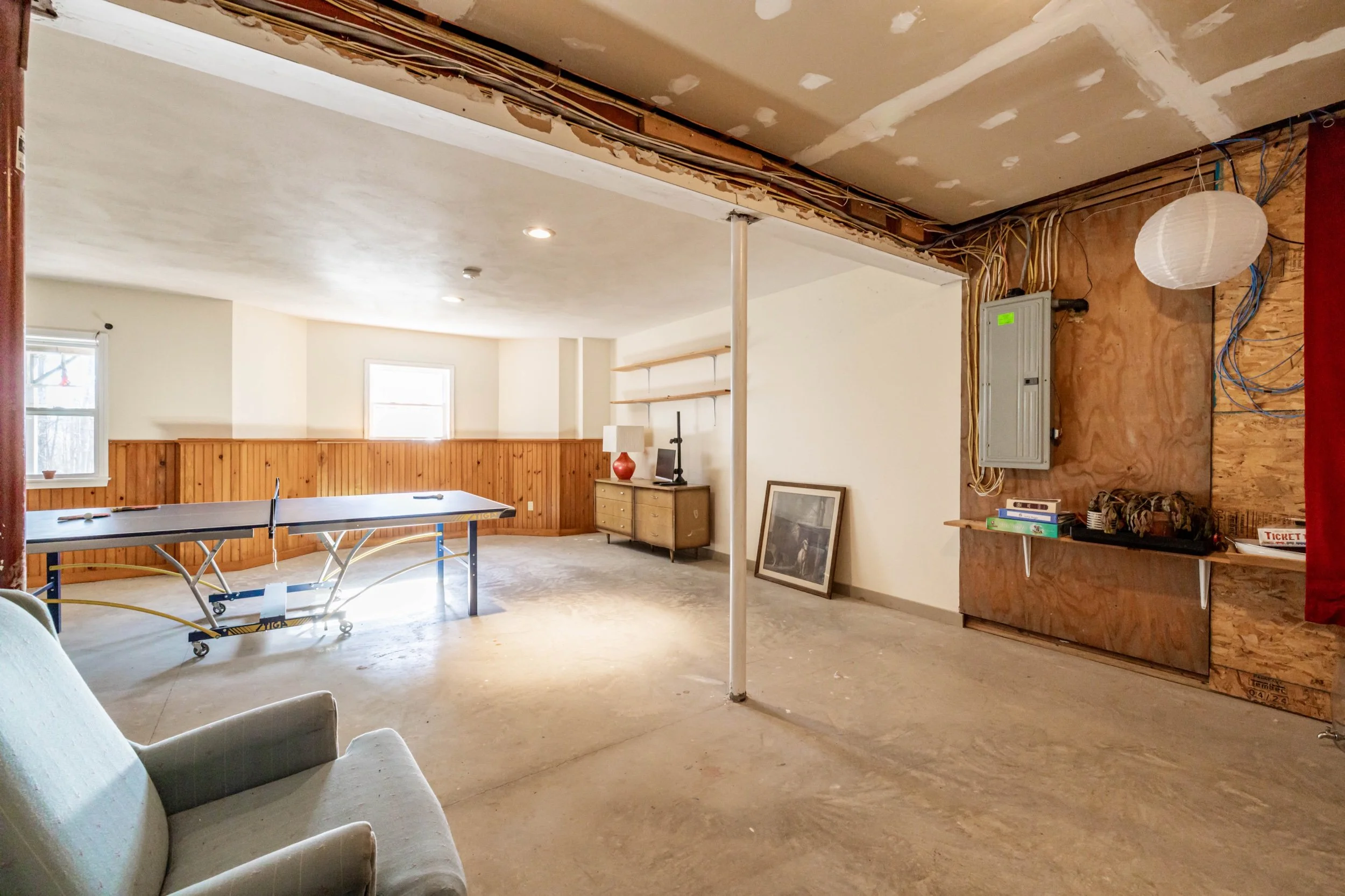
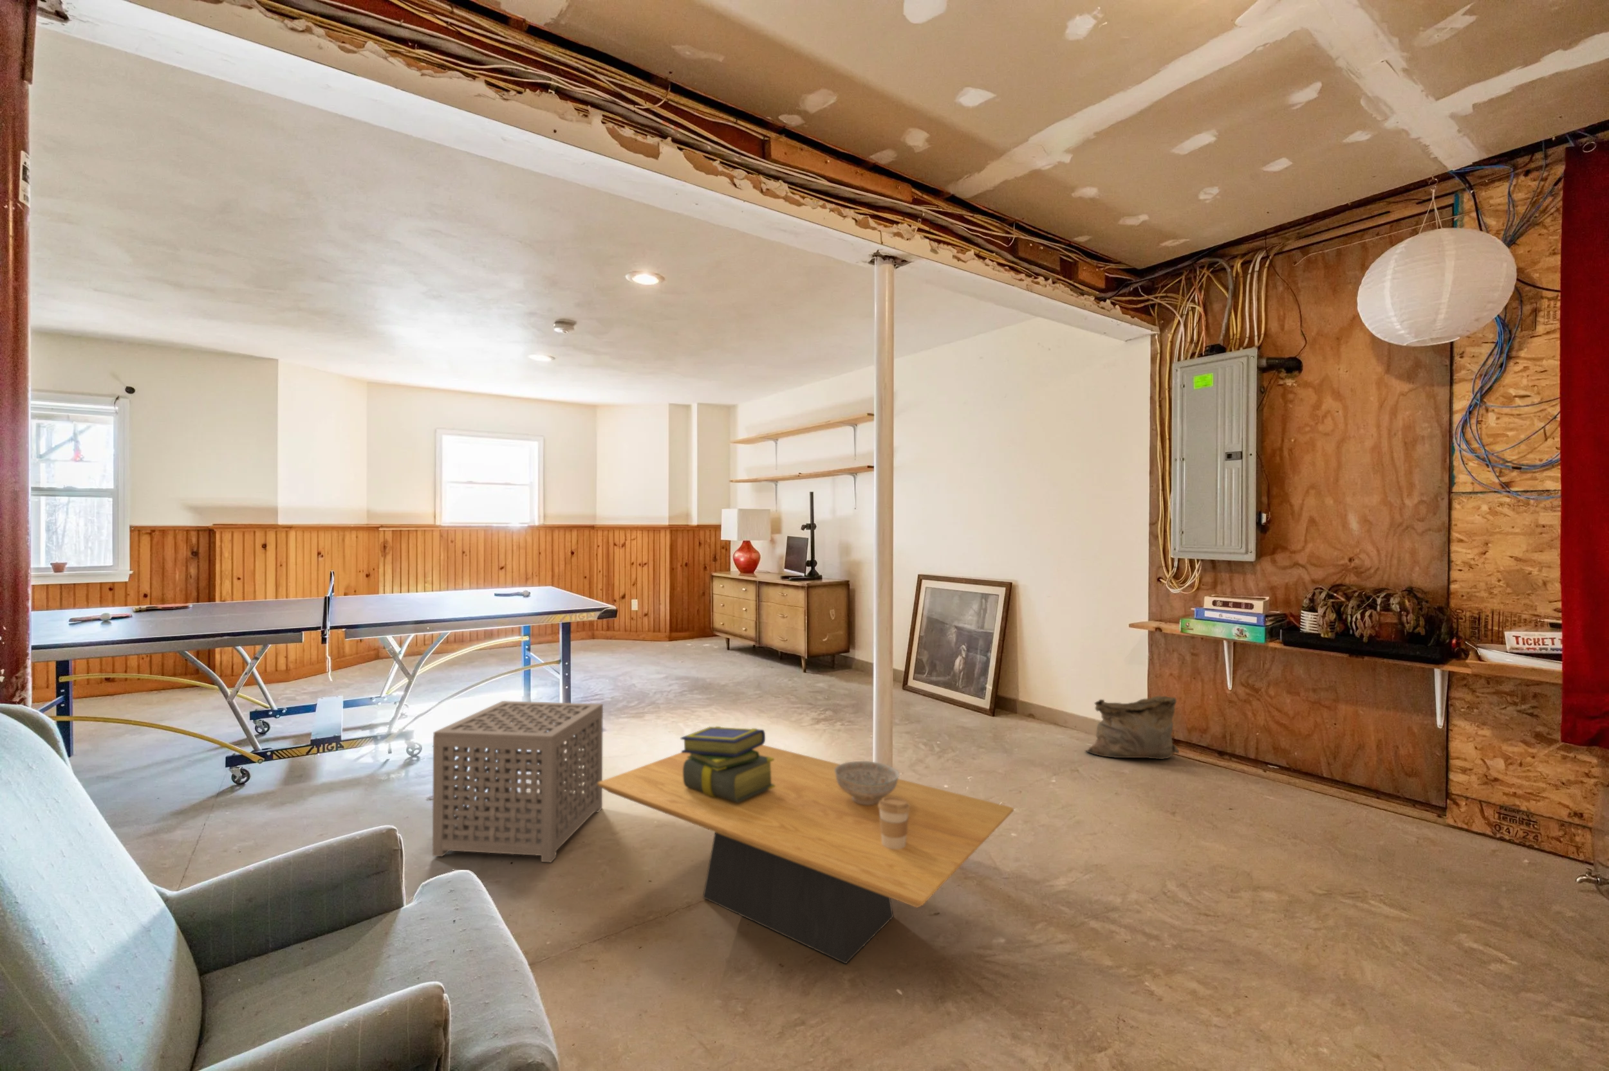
+ decorative bowl [835,760,900,804]
+ coffee cup [878,797,910,849]
+ side table [432,700,604,863]
+ coffee table [598,745,1014,965]
+ bag [1085,696,1180,760]
+ stack of books [681,726,775,802]
